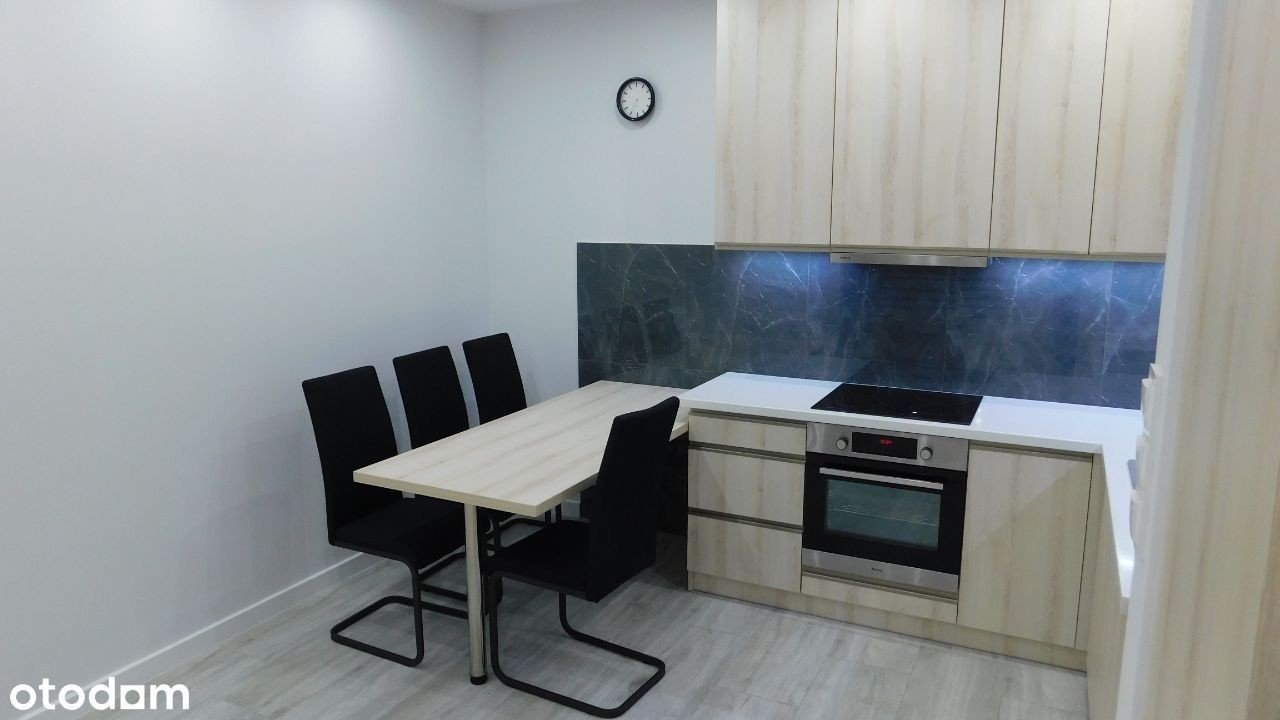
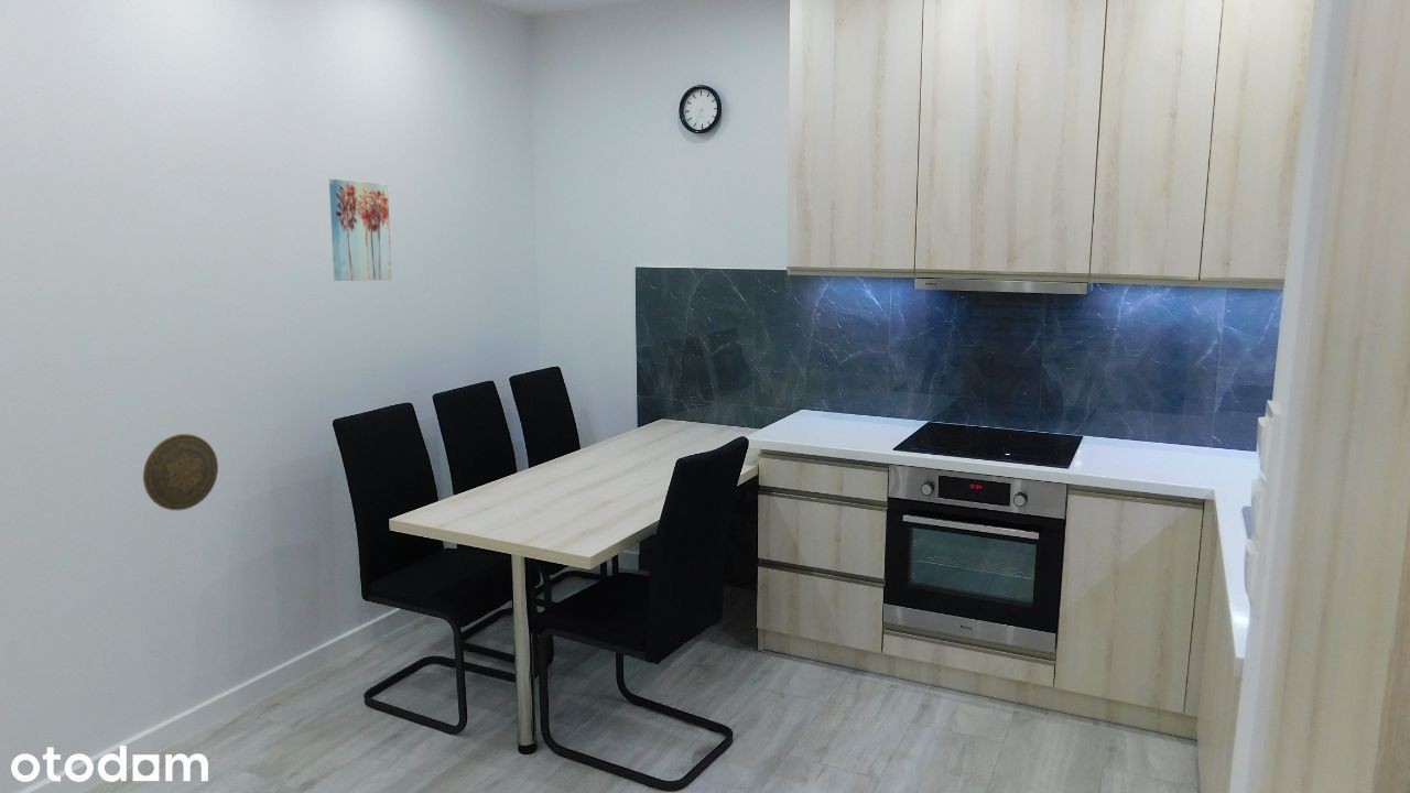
+ wall art [328,177,392,282]
+ decorative plate [142,433,219,511]
